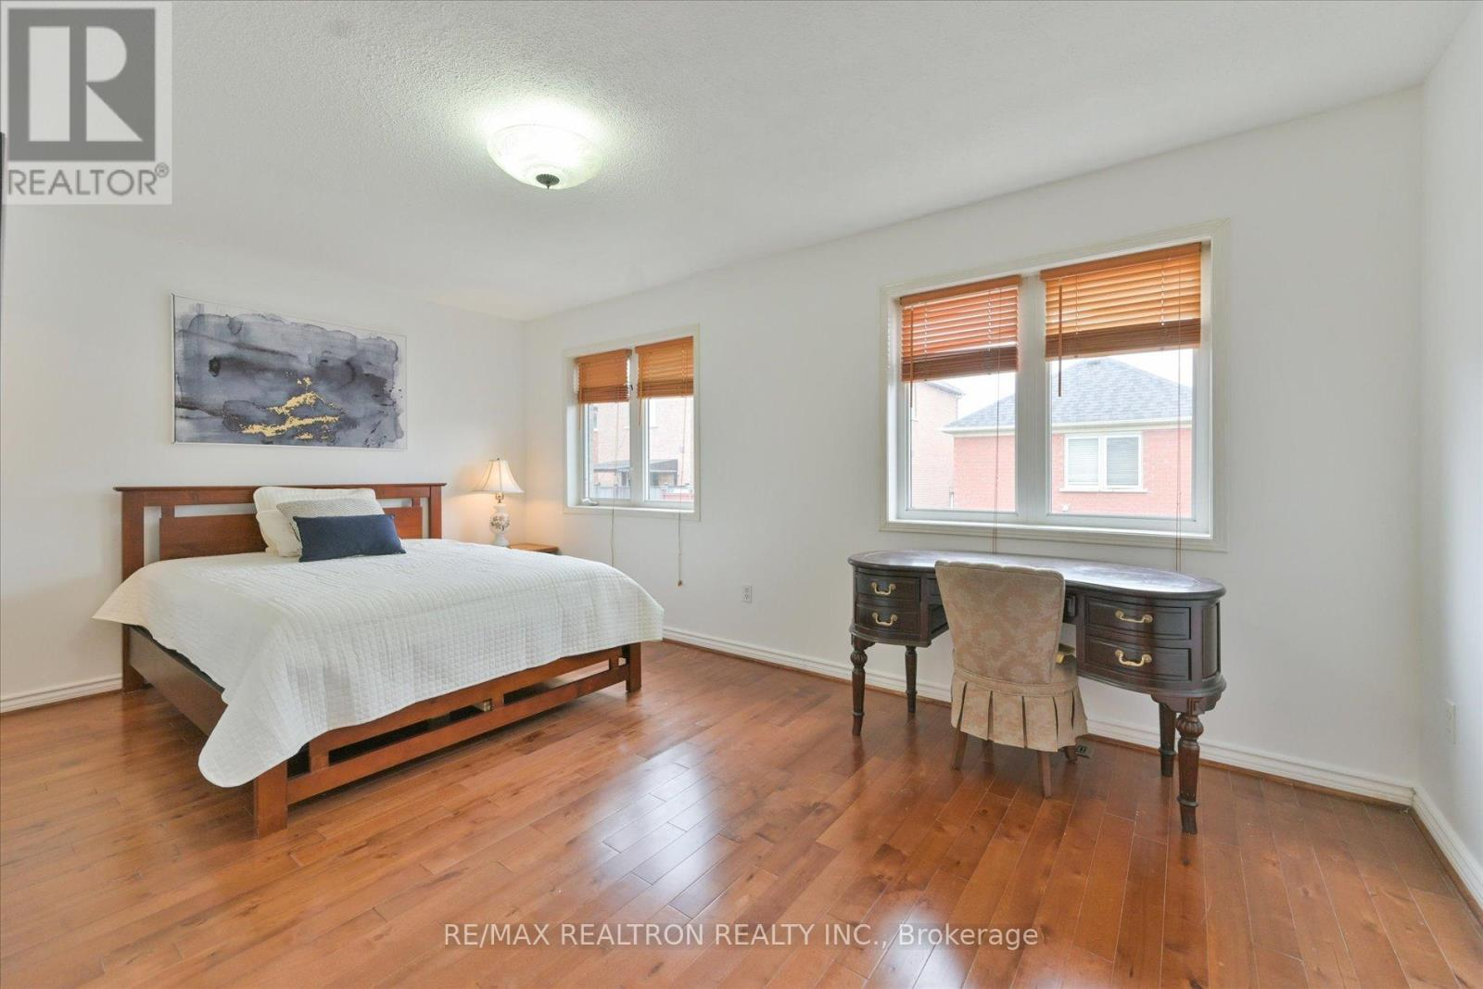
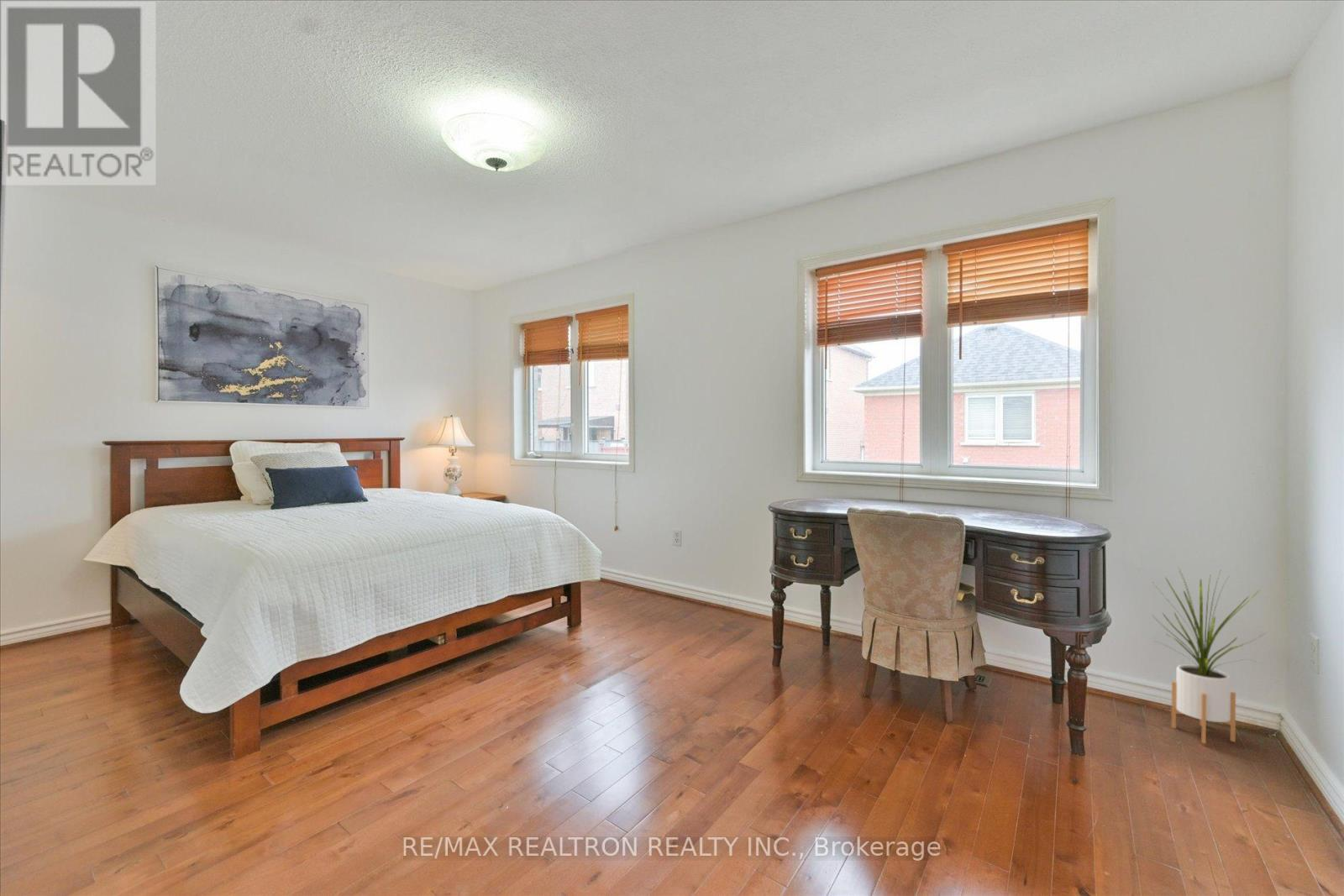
+ house plant [1151,567,1266,745]
